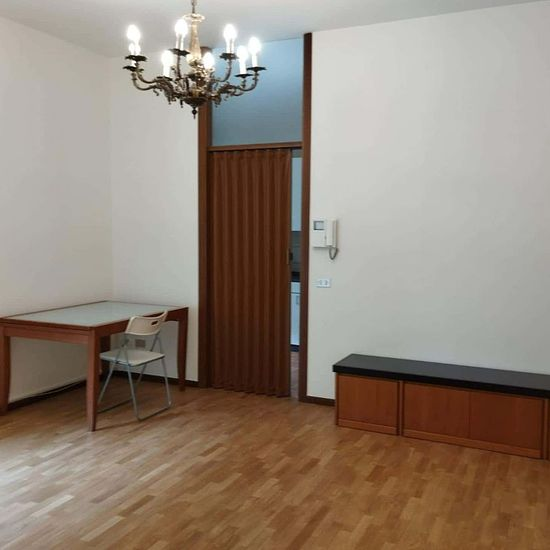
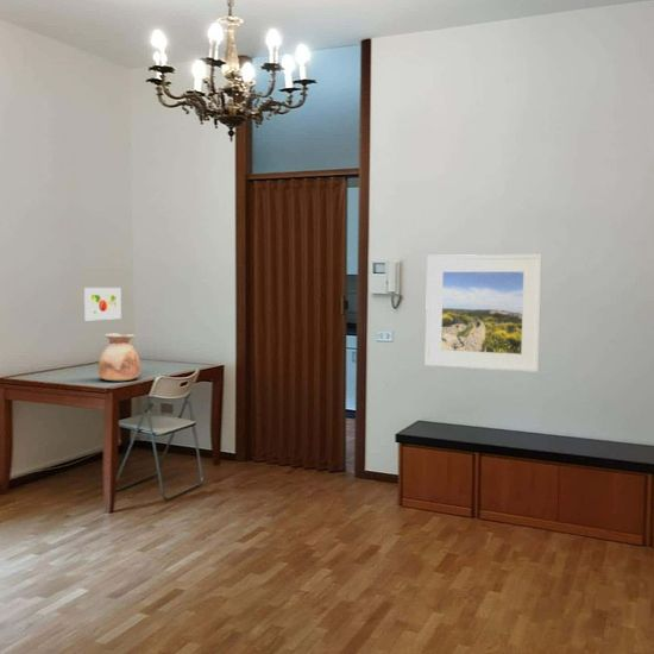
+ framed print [83,287,122,321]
+ vase [96,333,142,382]
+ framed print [425,253,543,373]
